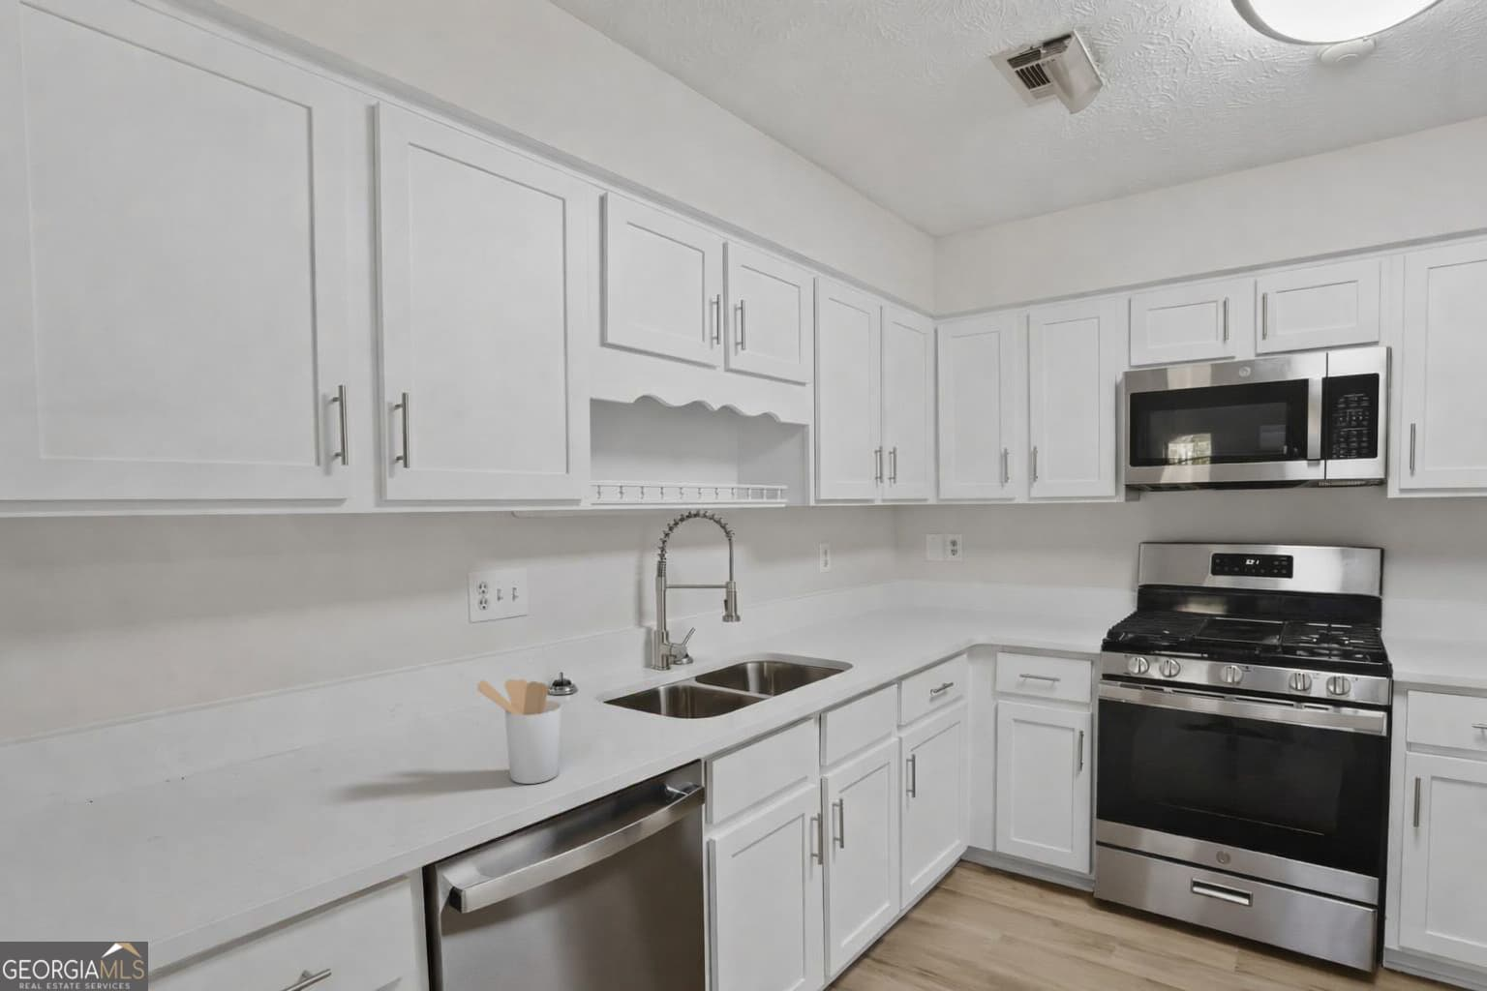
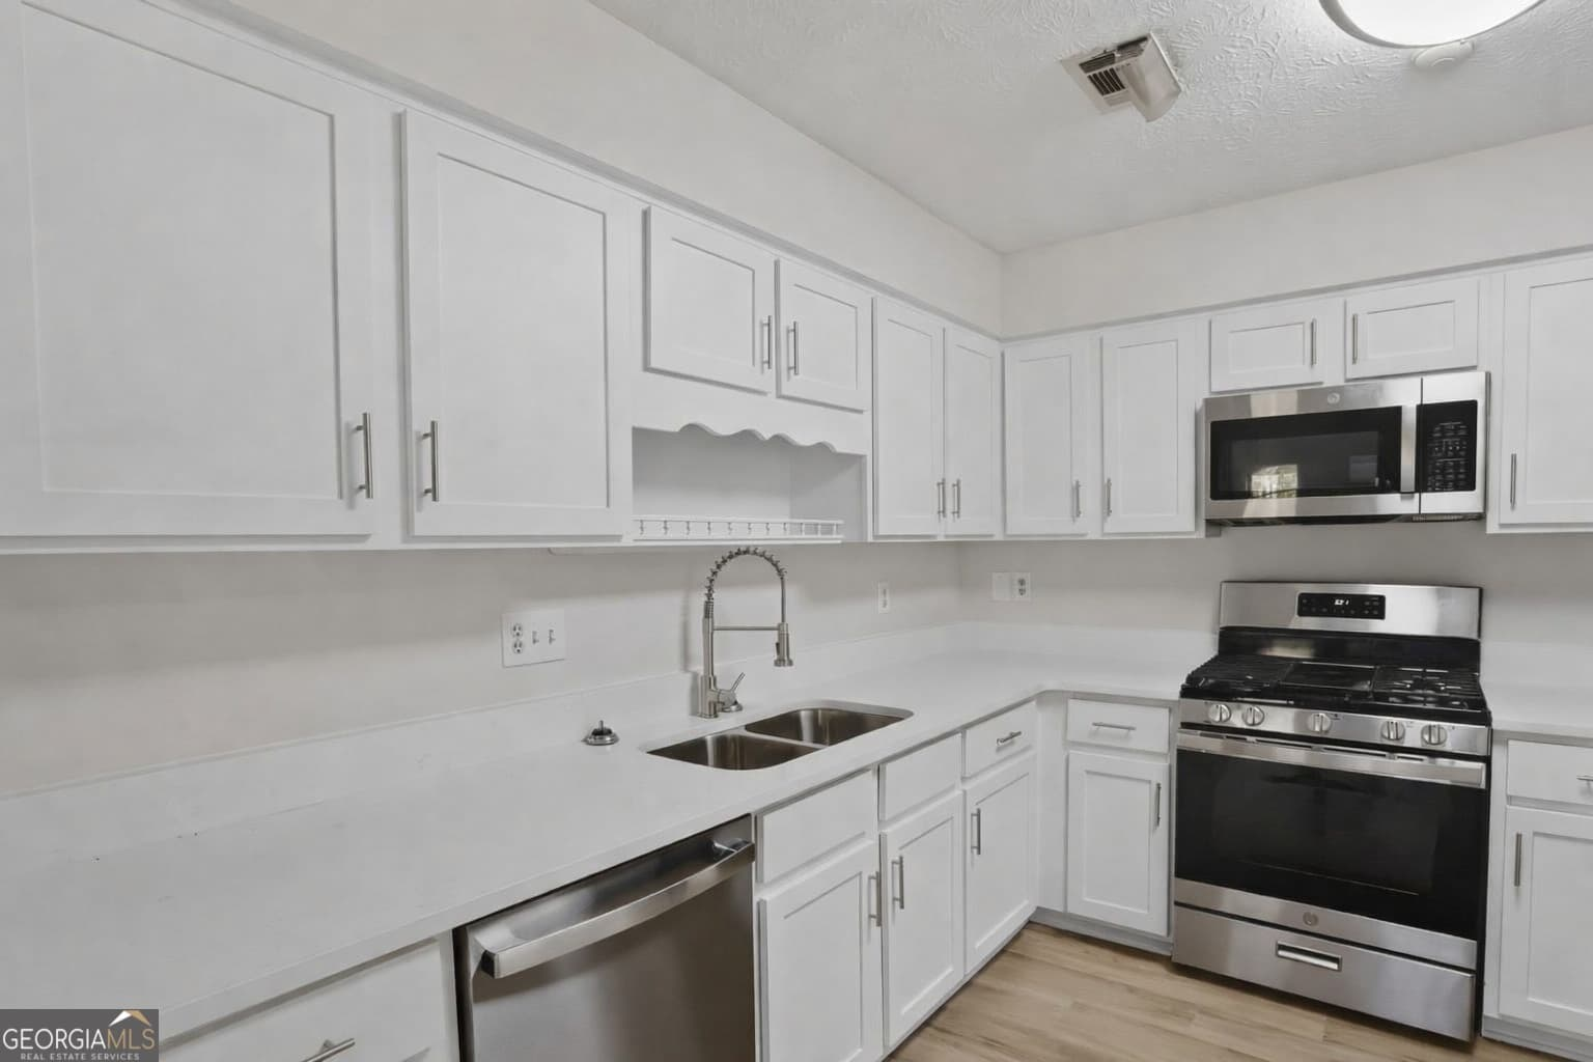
- utensil holder [476,678,562,785]
